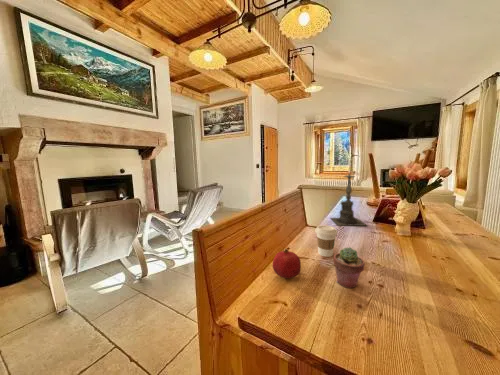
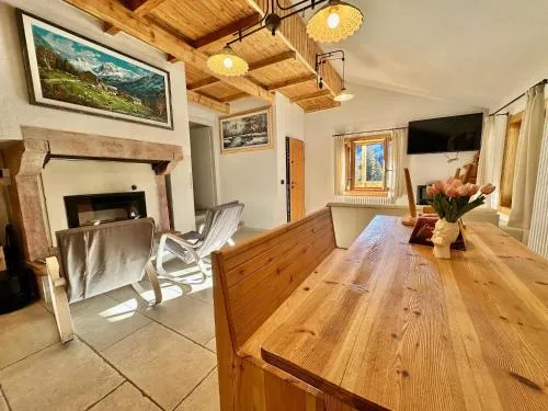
- fruit [271,247,302,279]
- potted succulent [333,246,366,289]
- coffee cup [314,224,338,258]
- candle holder [329,168,369,227]
